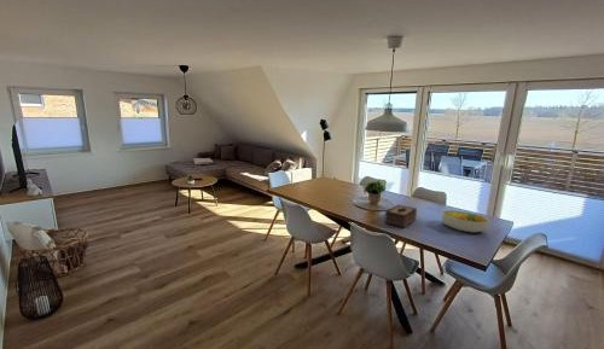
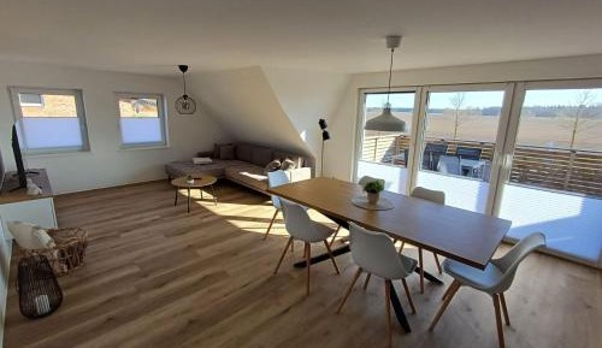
- tissue box [383,203,418,229]
- fruit bowl [440,209,492,234]
